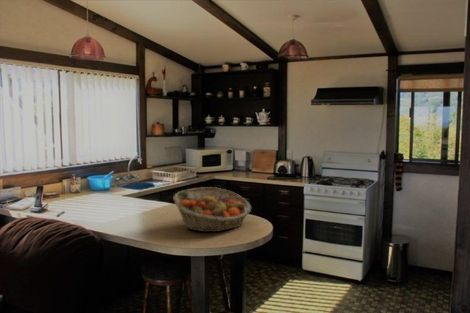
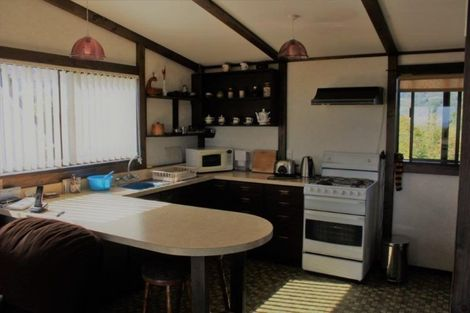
- fruit basket [172,186,252,233]
